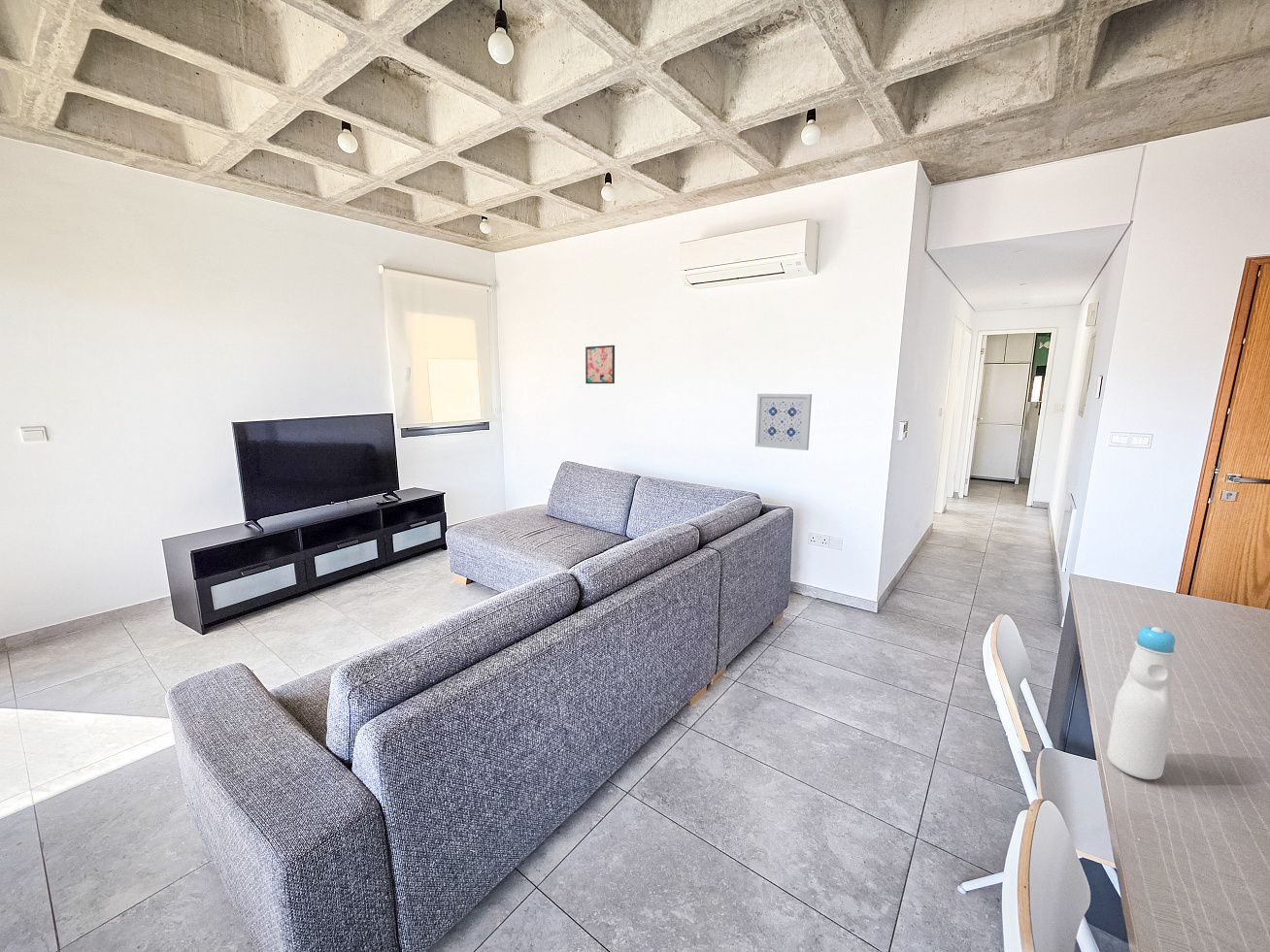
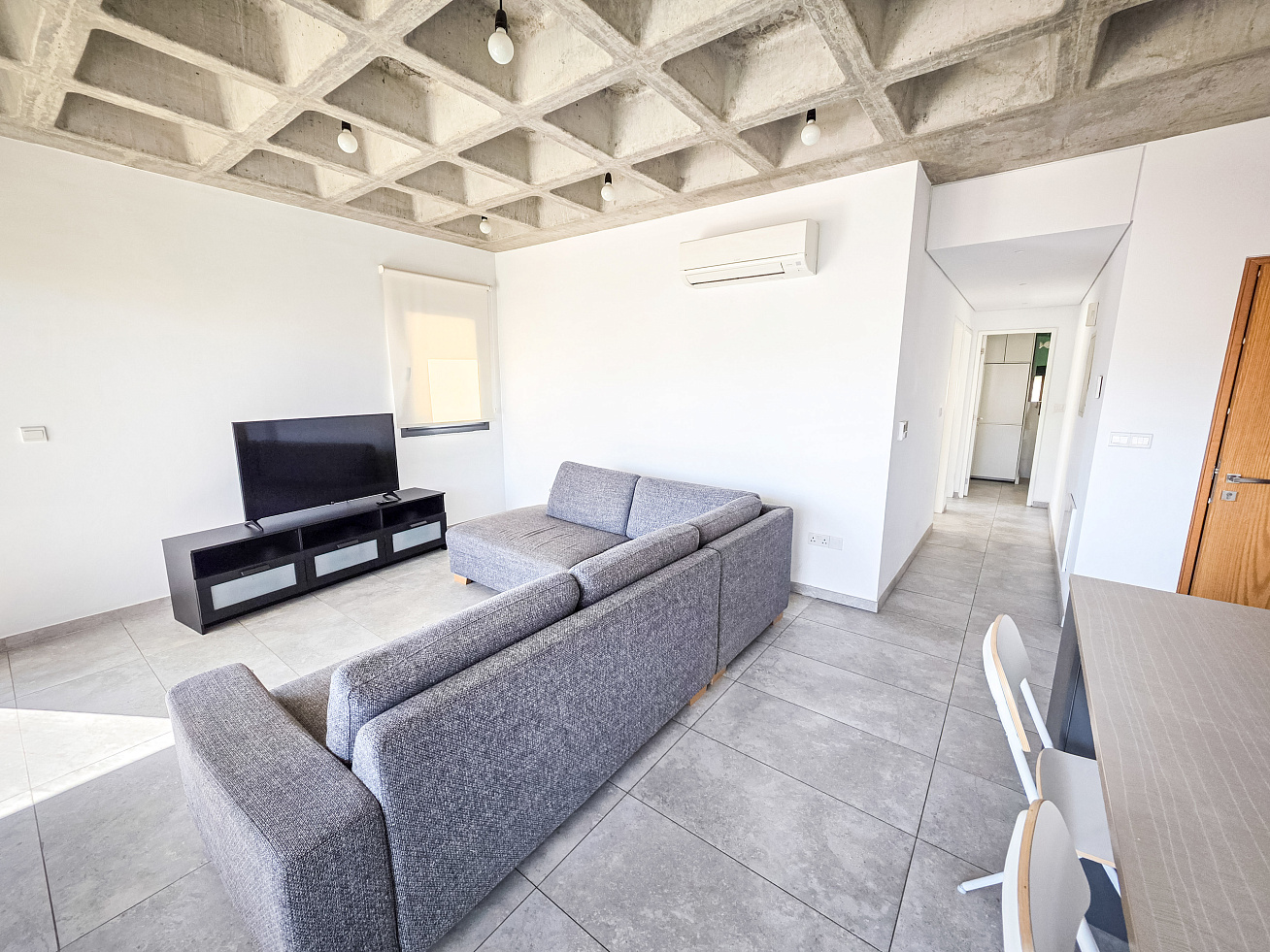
- bottle [1106,626,1176,780]
- wall art [754,393,813,451]
- wall art [585,345,616,384]
